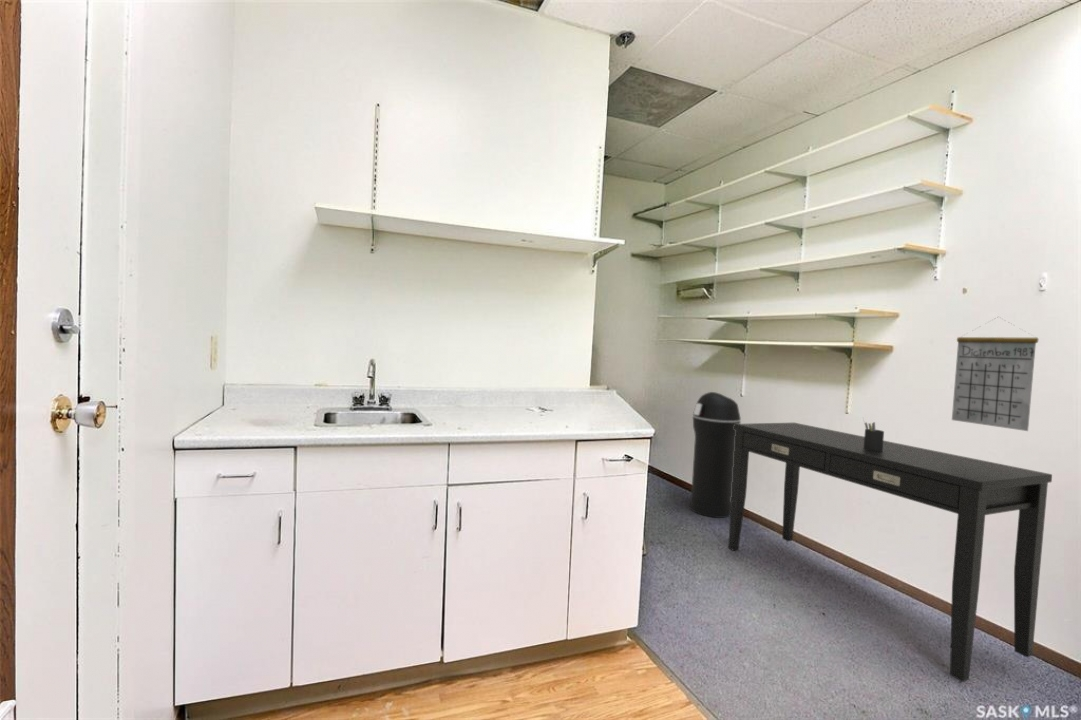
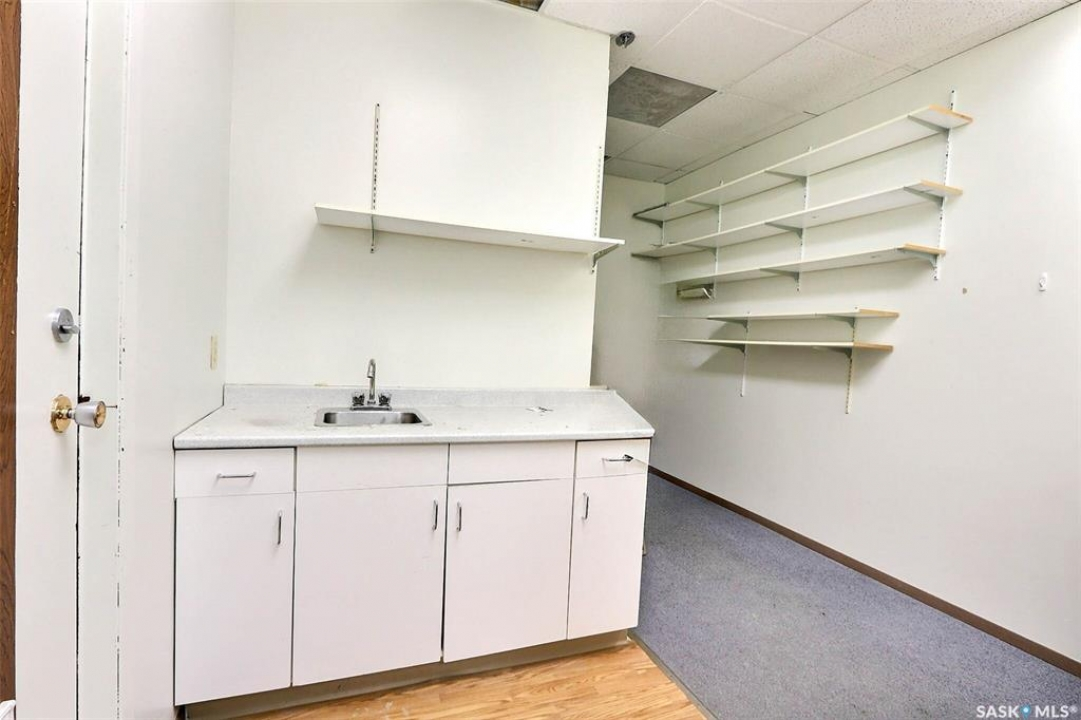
- desk [727,422,1053,683]
- calendar [951,316,1039,432]
- pen holder [862,417,885,451]
- trash can [689,391,742,519]
